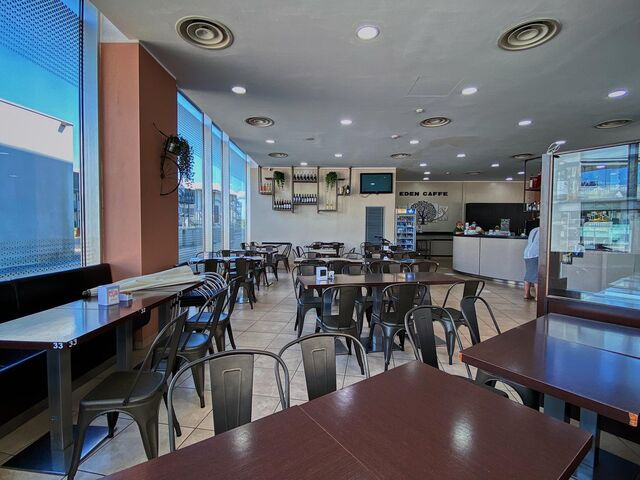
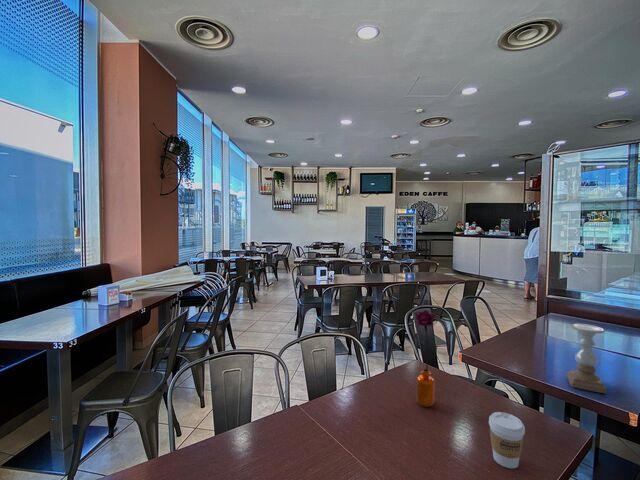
+ coffee cup [488,411,526,469]
+ candle holder [566,323,607,395]
+ flower [411,309,438,408]
